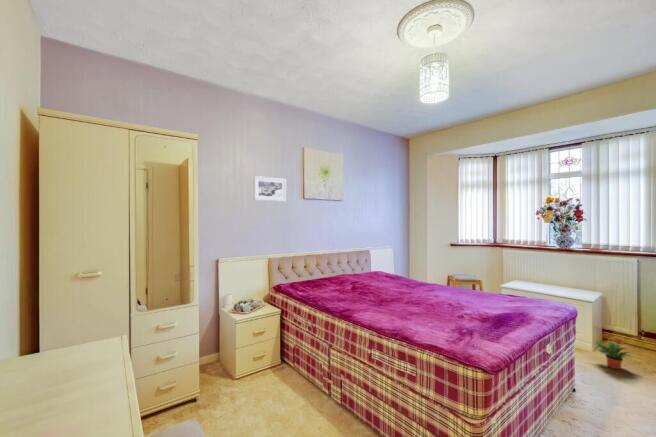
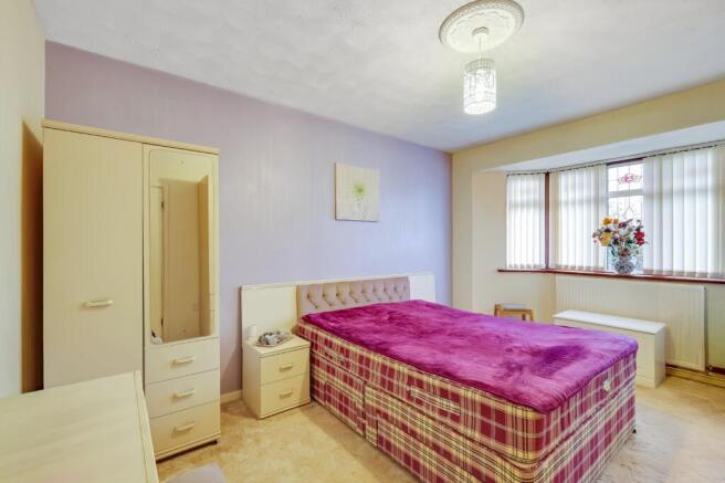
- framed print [253,175,287,202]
- potted plant [594,332,635,370]
